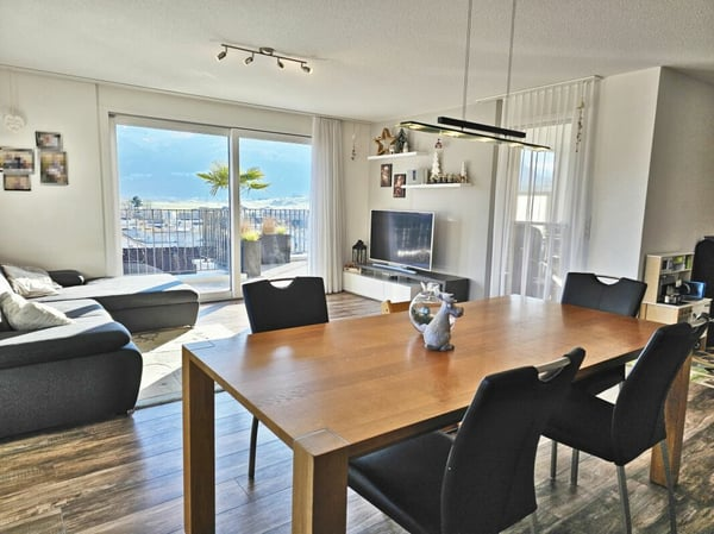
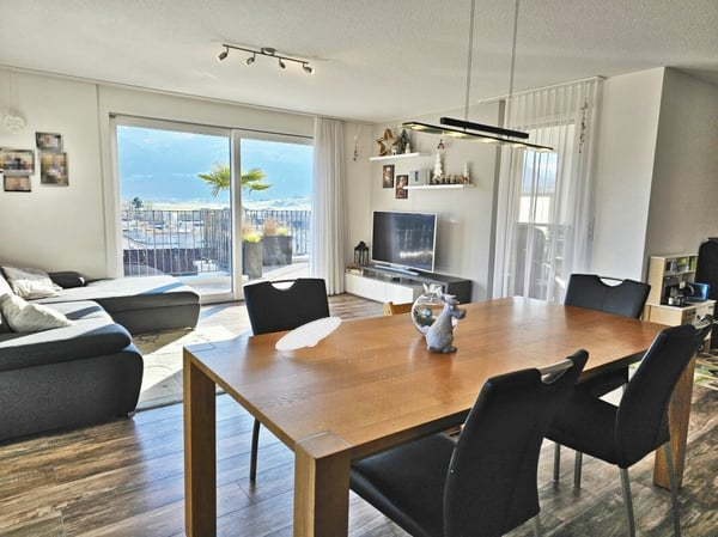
+ plate [274,316,342,352]
